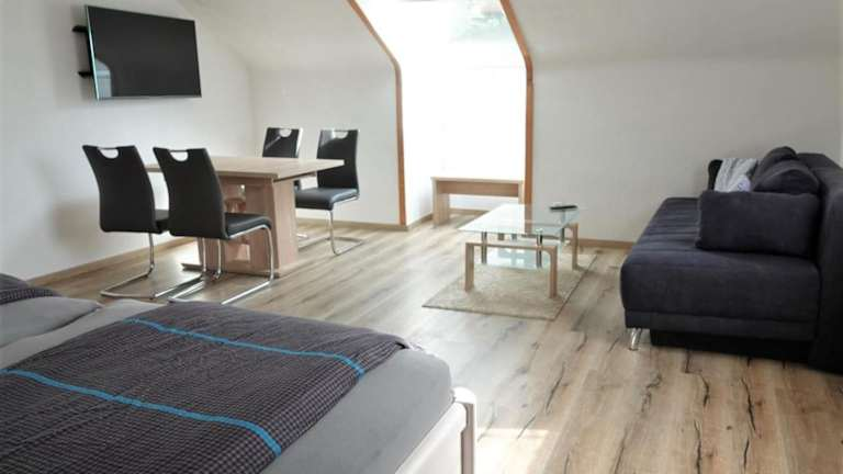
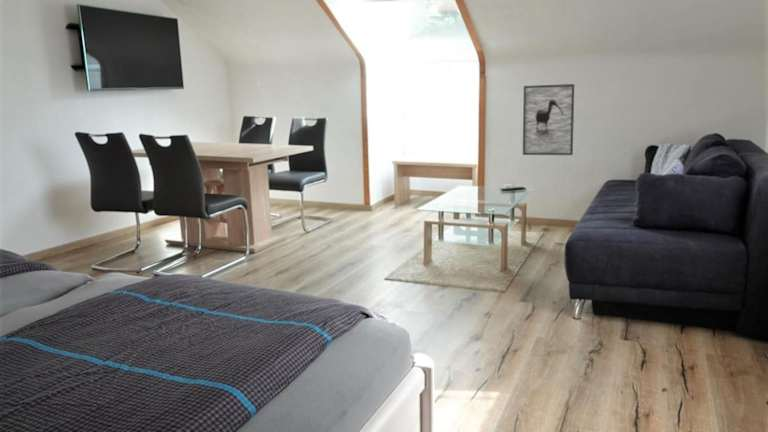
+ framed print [522,83,575,156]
